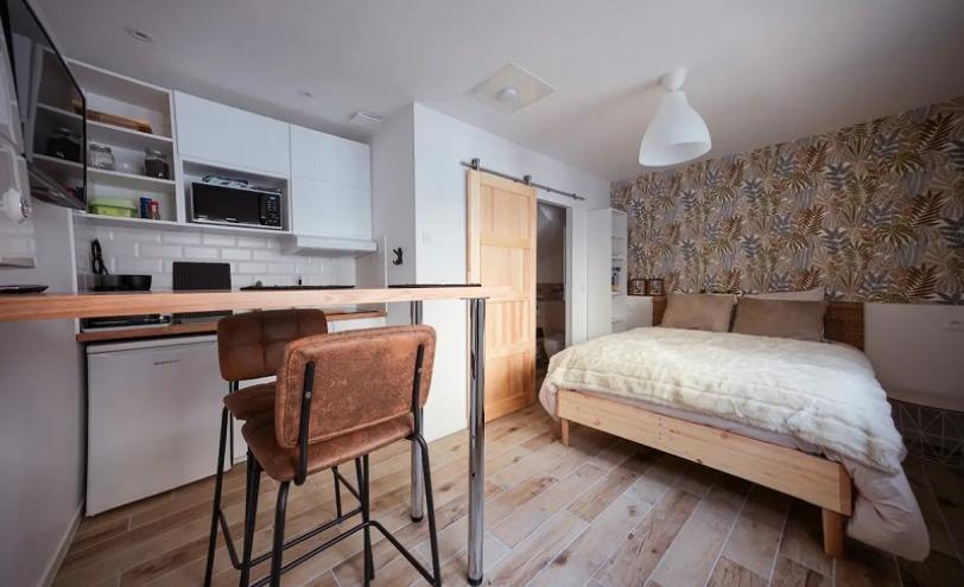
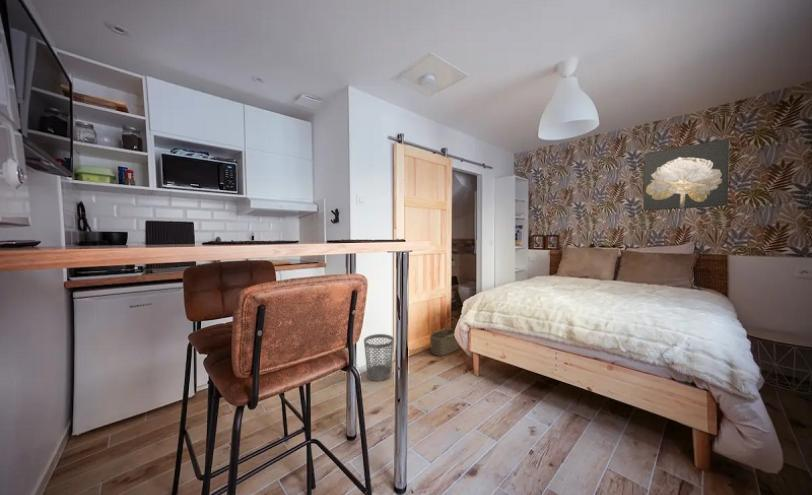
+ wall art [642,138,730,212]
+ wastebasket [363,333,395,382]
+ wicker basket [429,313,460,357]
